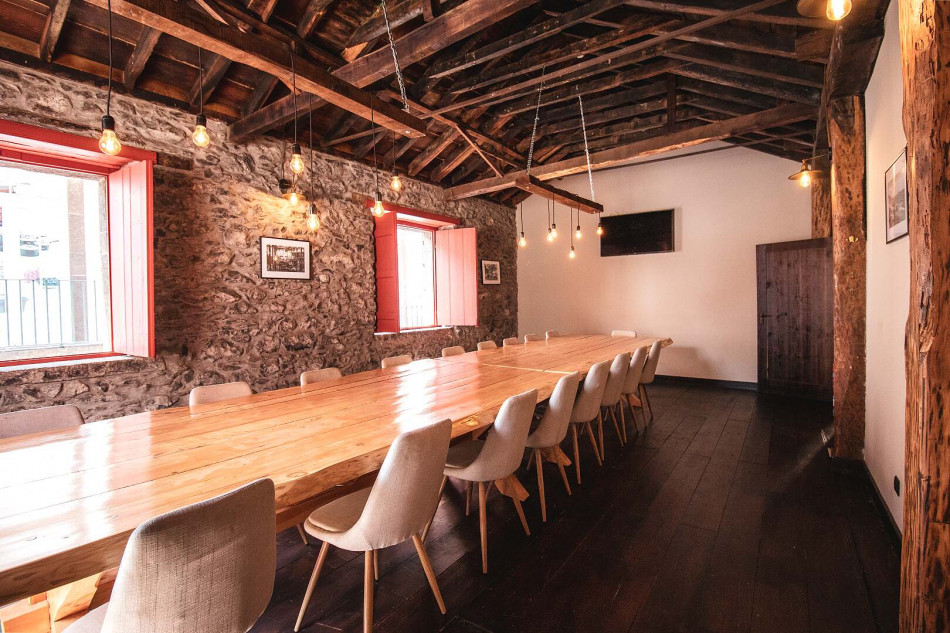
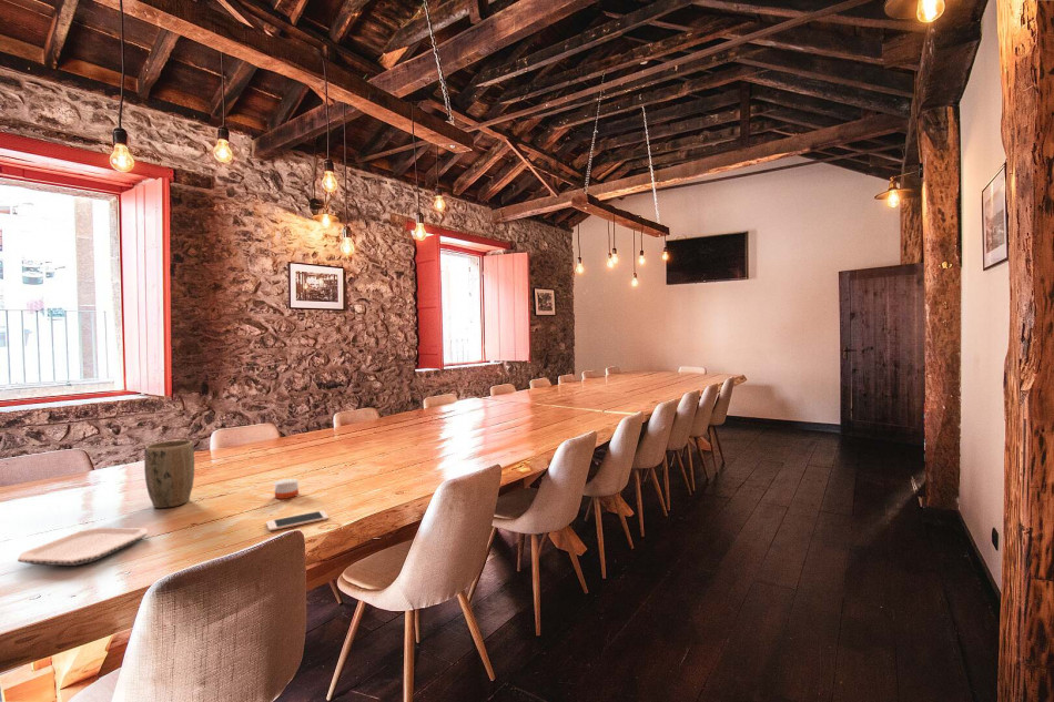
+ plate [17,527,149,567]
+ candle [274,478,300,500]
+ plant pot [143,439,195,509]
+ cell phone [265,509,330,532]
